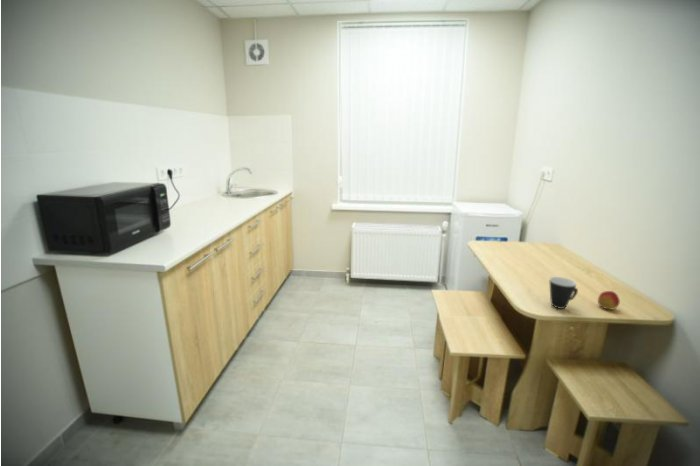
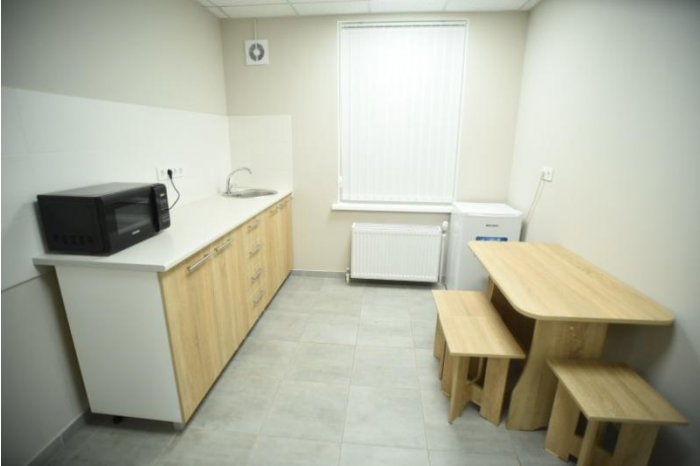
- peach [597,290,621,311]
- mug [548,276,579,310]
